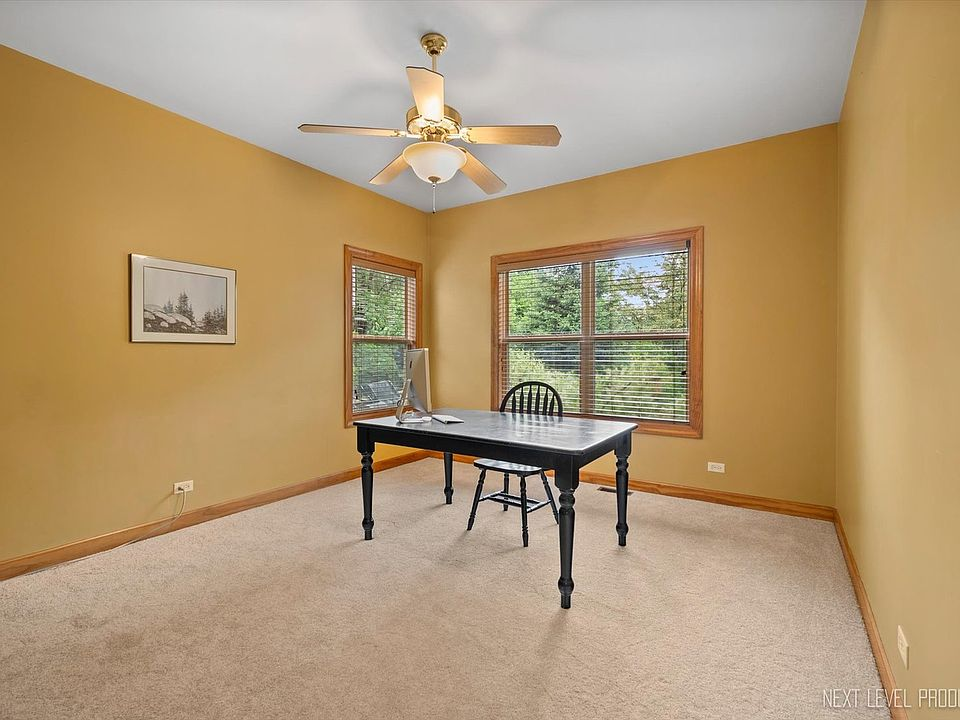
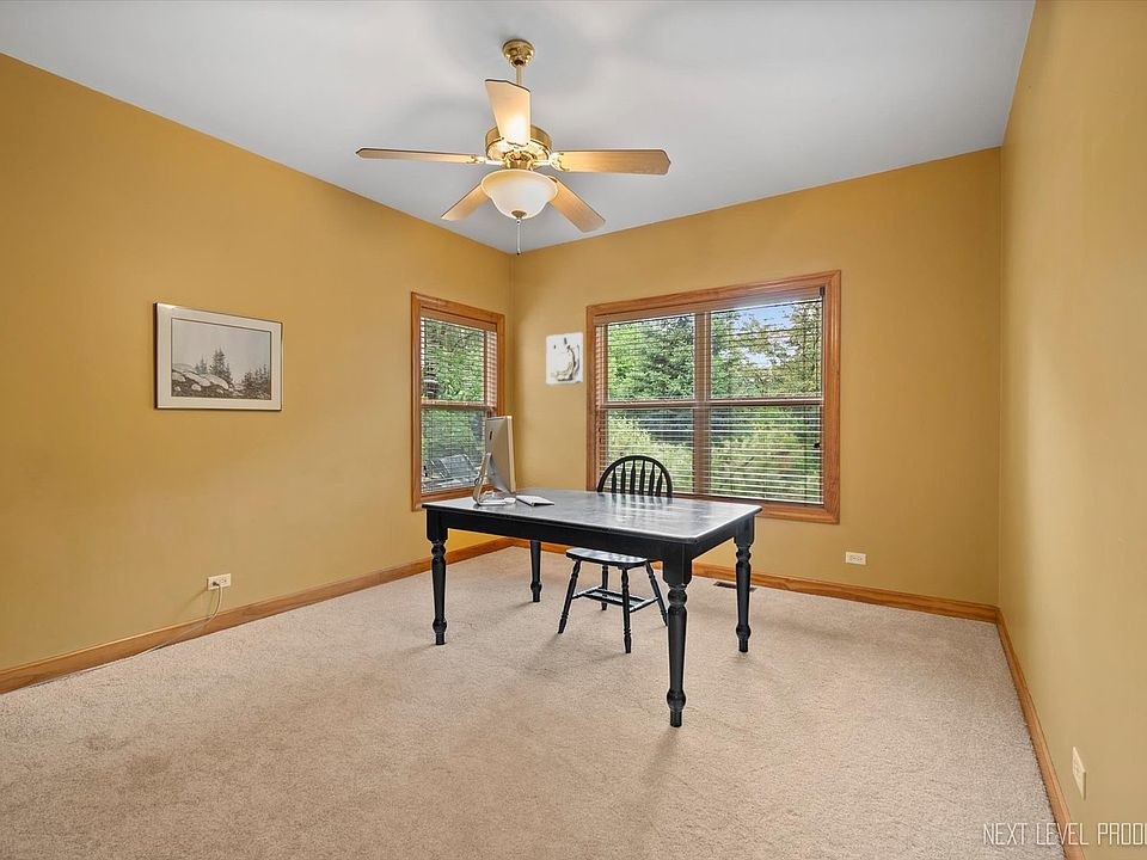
+ wall sculpture [545,331,584,387]
